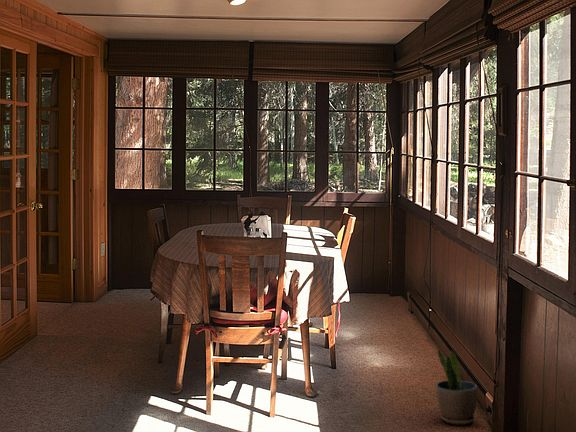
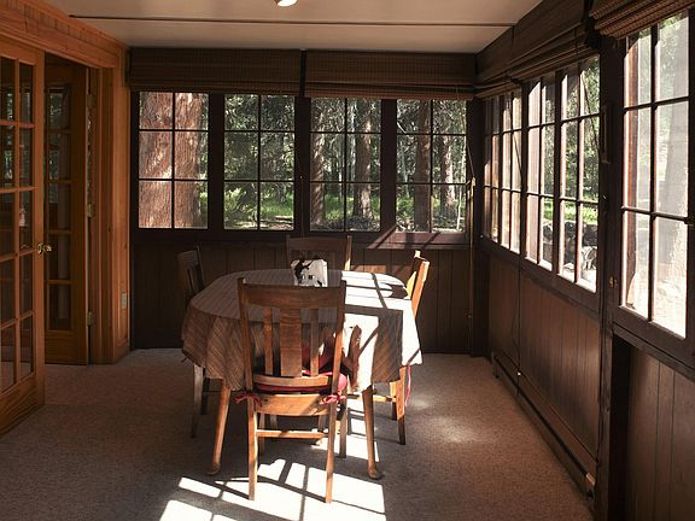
- potted plant [435,348,478,426]
